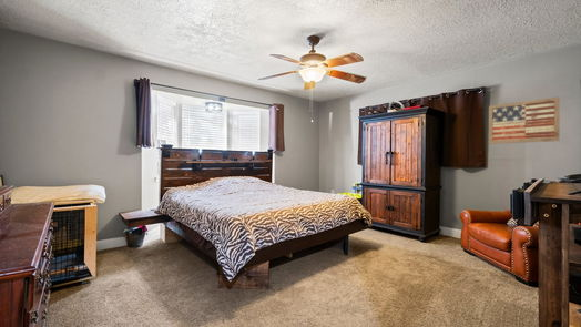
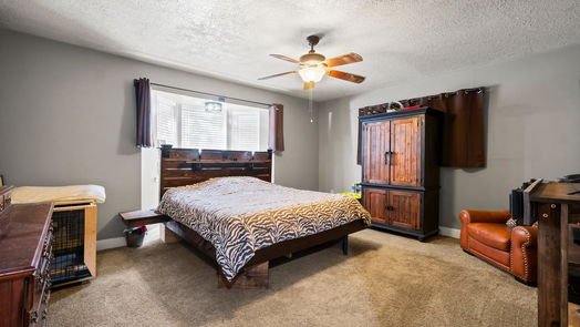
- wall art [488,95,561,145]
